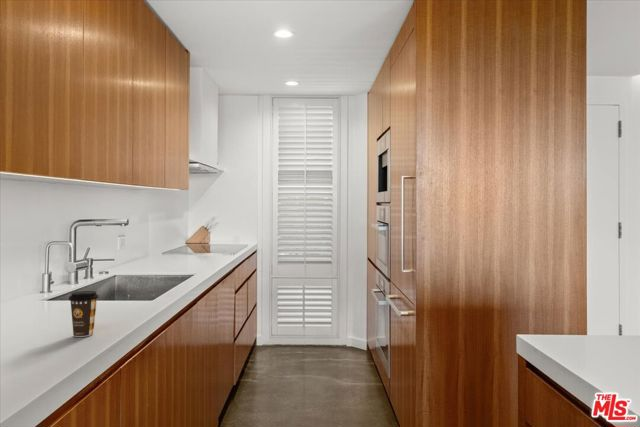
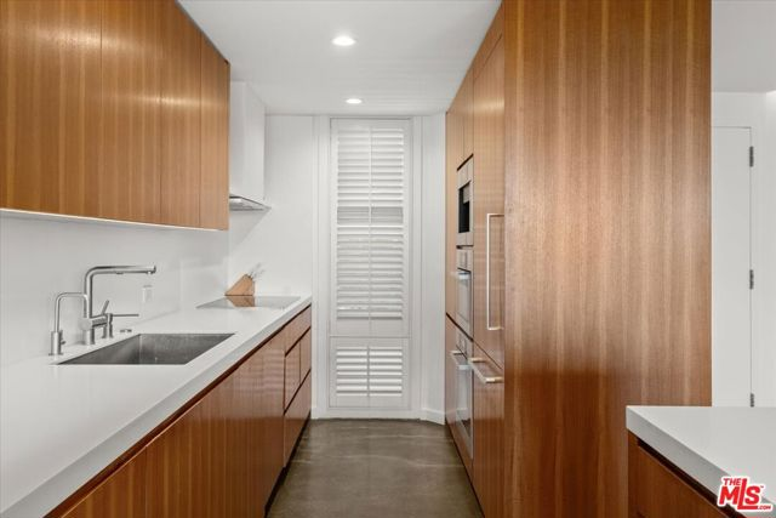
- coffee cup [68,290,100,338]
